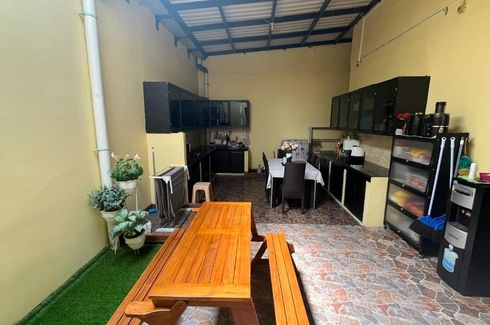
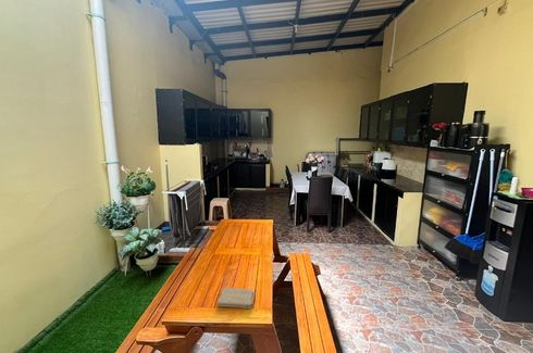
+ washcloth [215,287,256,310]
